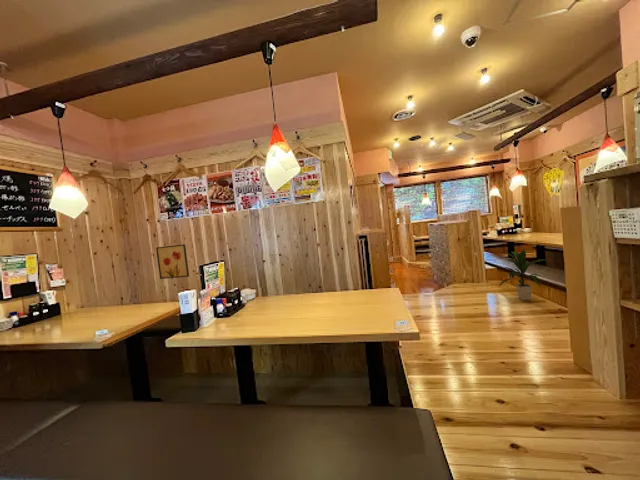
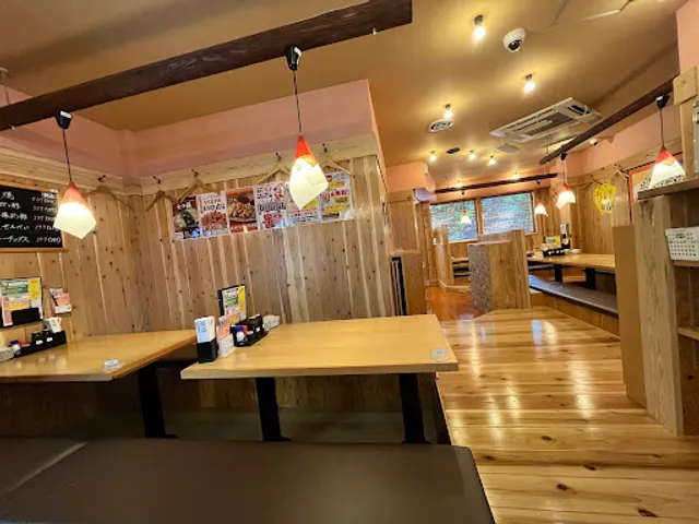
- indoor plant [498,247,545,301]
- wall art [155,243,190,280]
